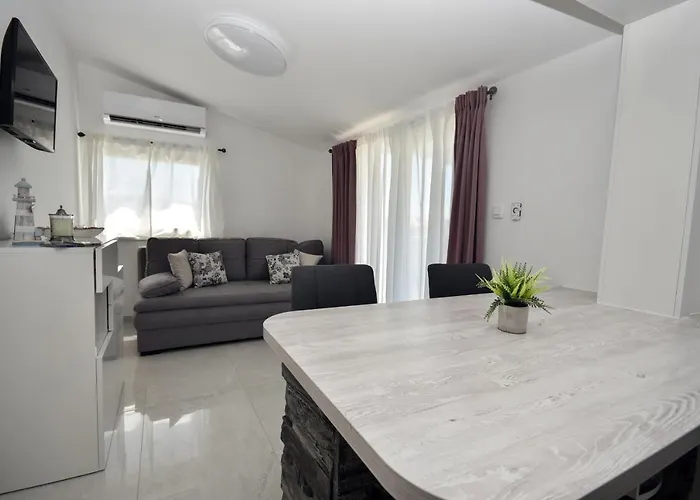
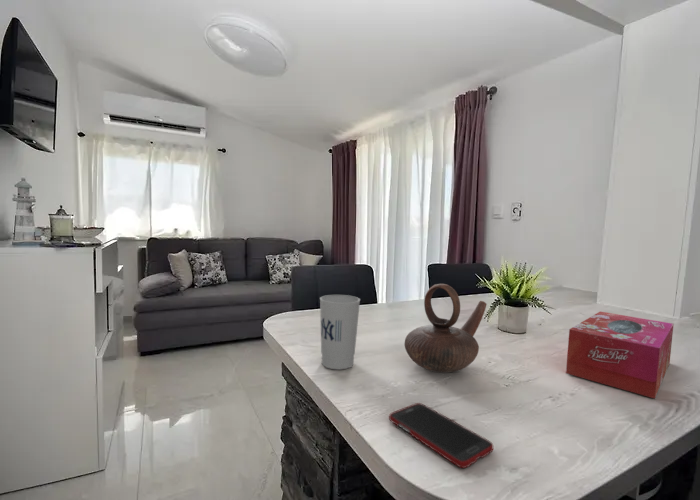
+ cell phone [388,402,494,469]
+ tissue box [565,311,675,399]
+ teapot [403,283,488,374]
+ cup [319,294,361,371]
